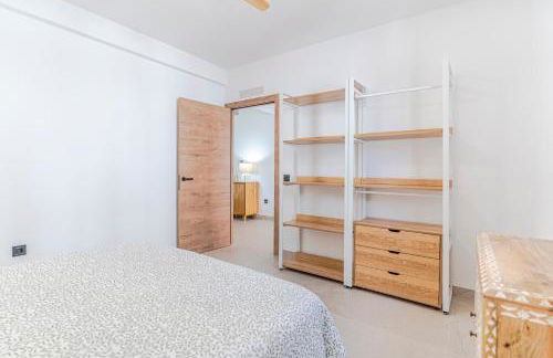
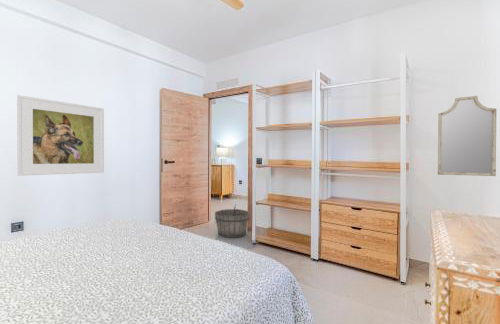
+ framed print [16,94,105,177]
+ wooden bucket [213,203,250,239]
+ home mirror [437,95,497,177]
